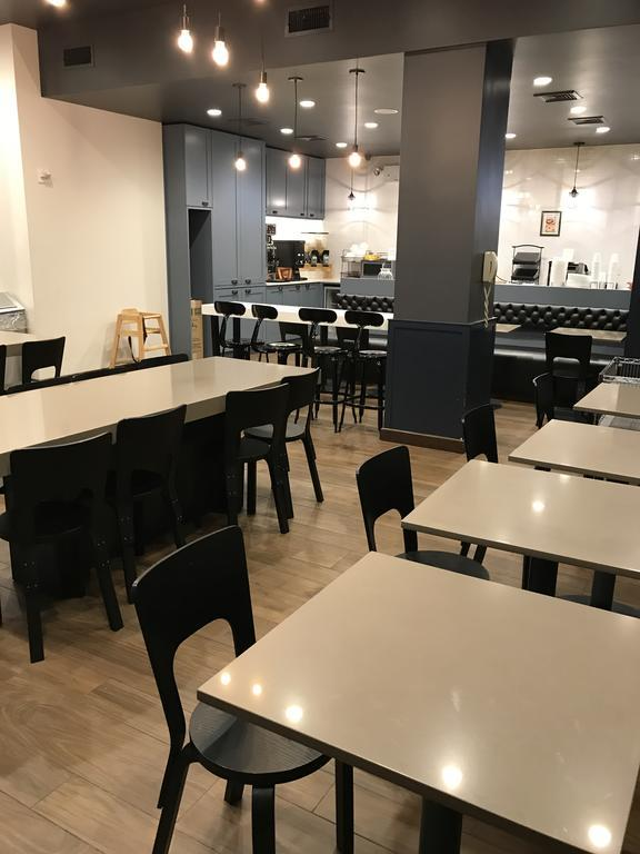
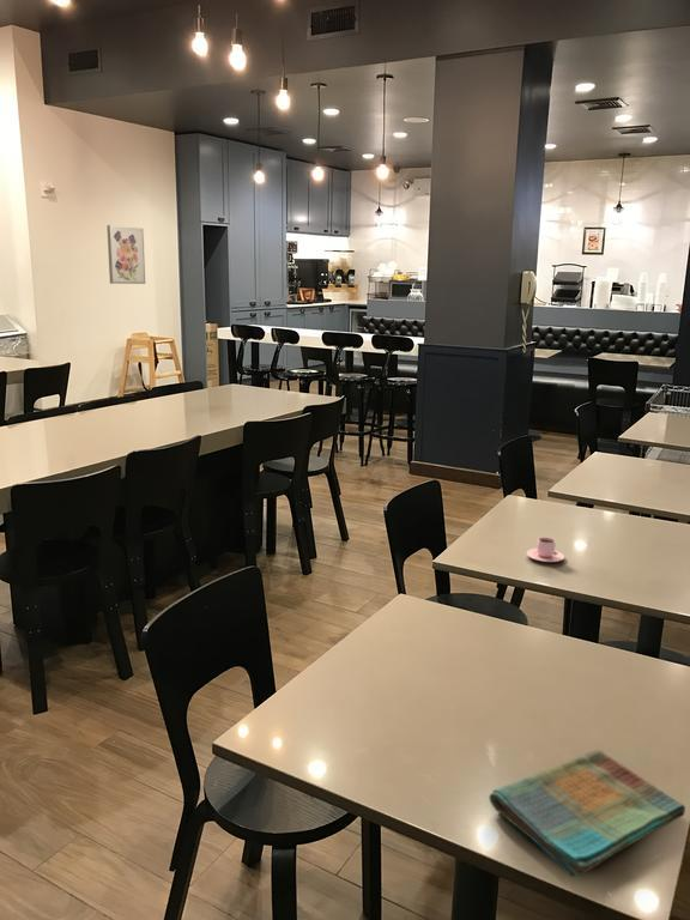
+ dish towel [488,749,686,878]
+ wall art [105,224,146,285]
+ teacup [526,537,565,563]
